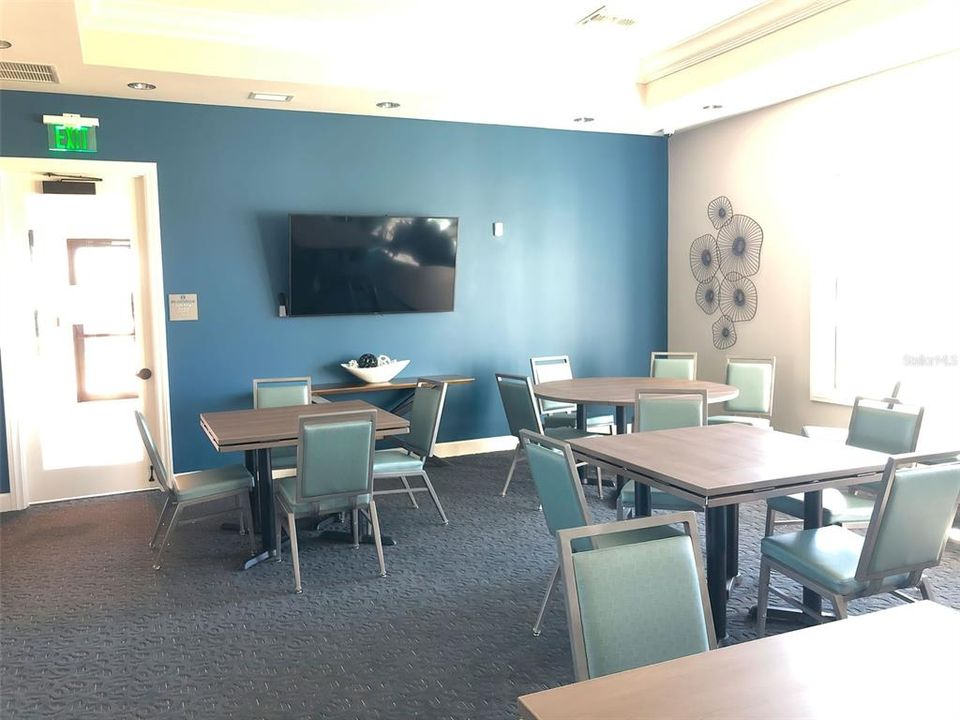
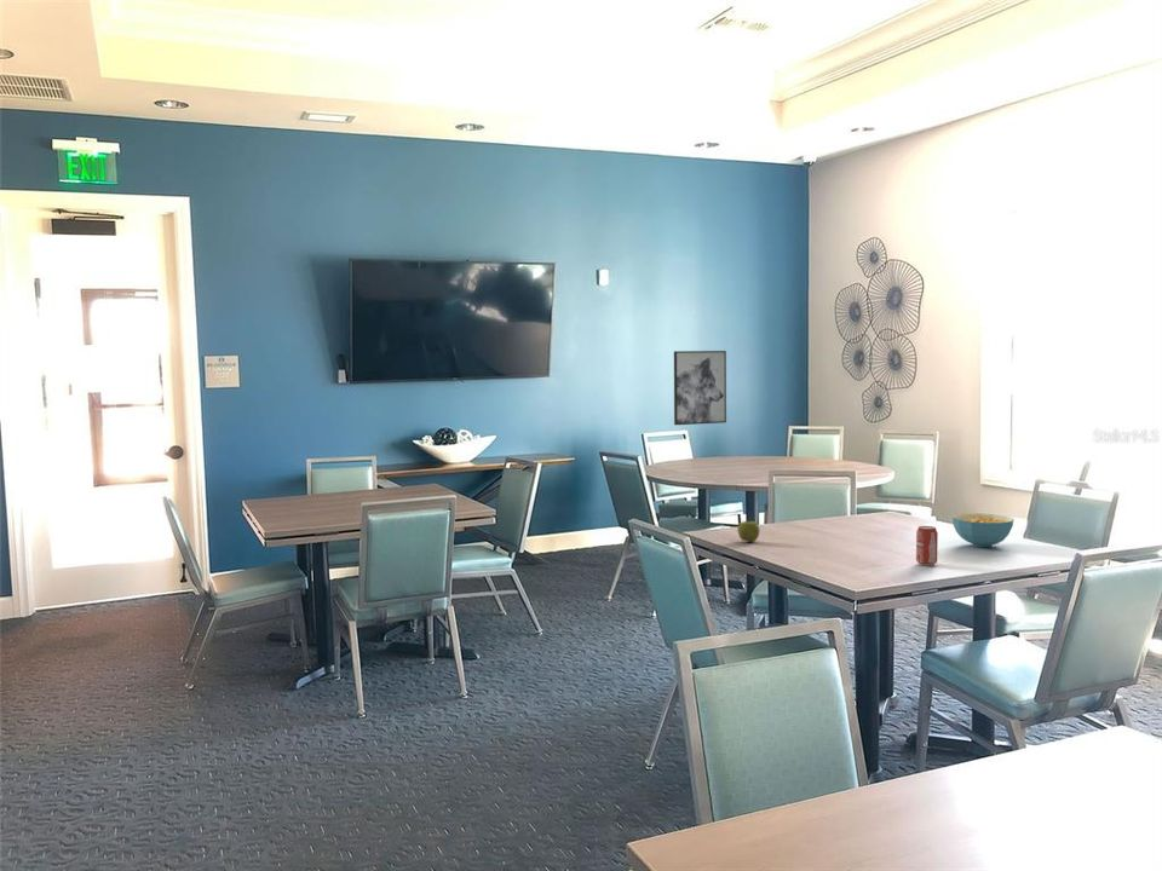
+ beverage can [915,525,939,567]
+ wall art [673,350,727,426]
+ apple [736,520,761,543]
+ cereal bowl [951,513,1016,548]
